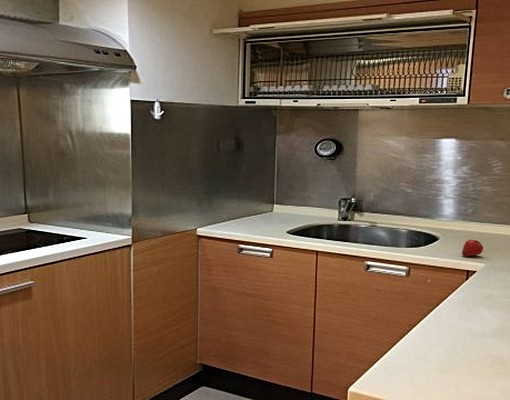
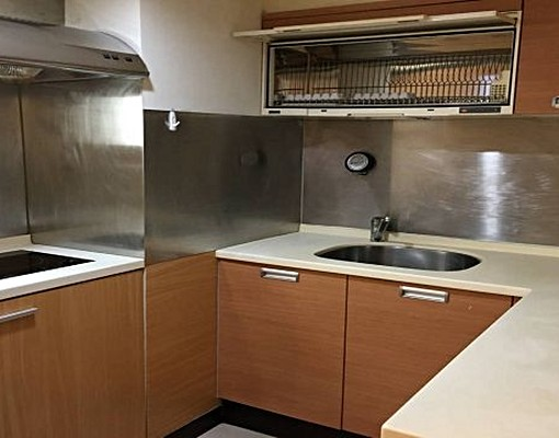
- fruit [461,239,484,257]
